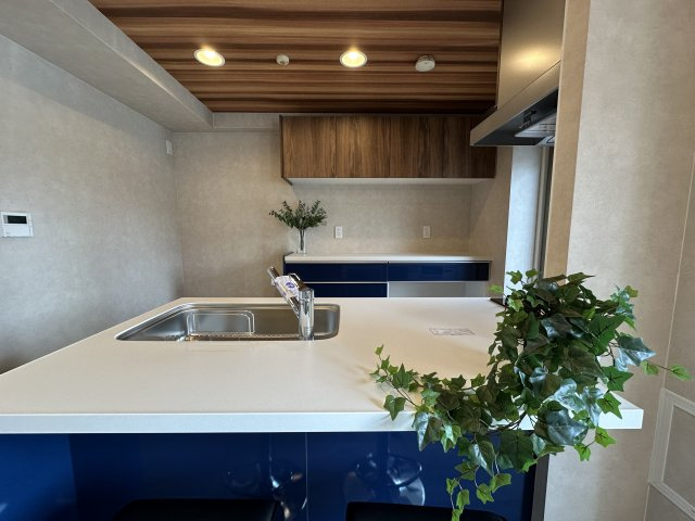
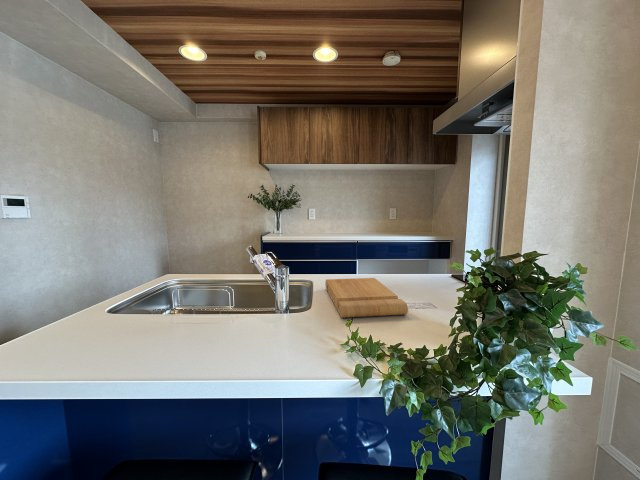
+ cutting board [324,277,409,319]
